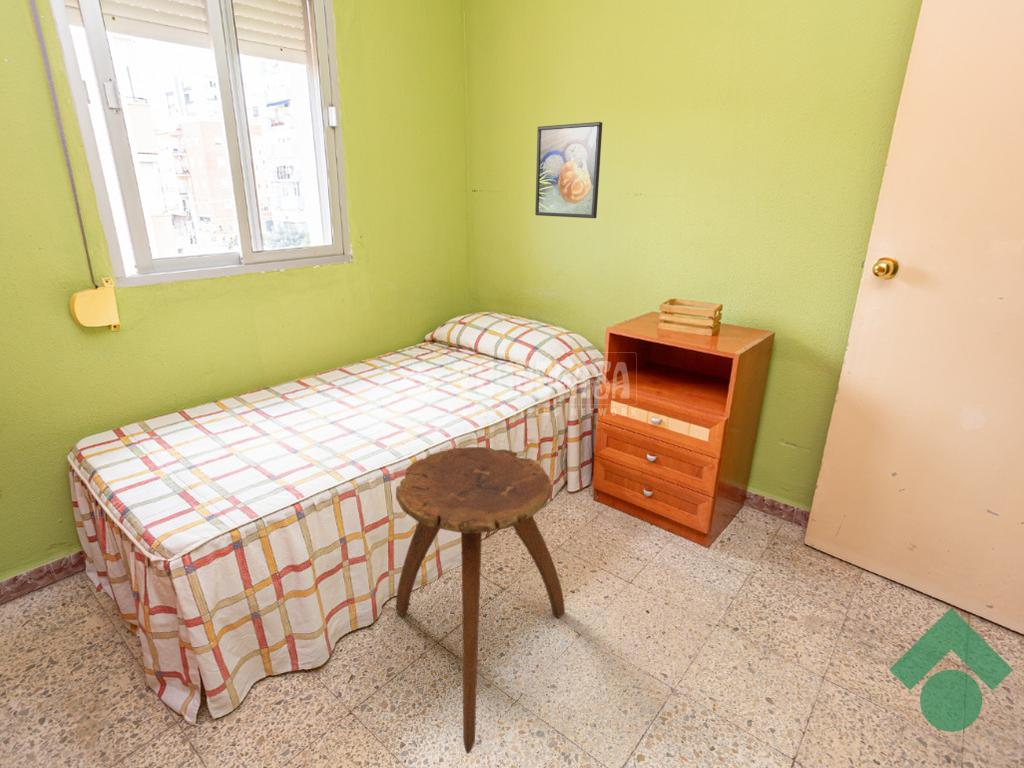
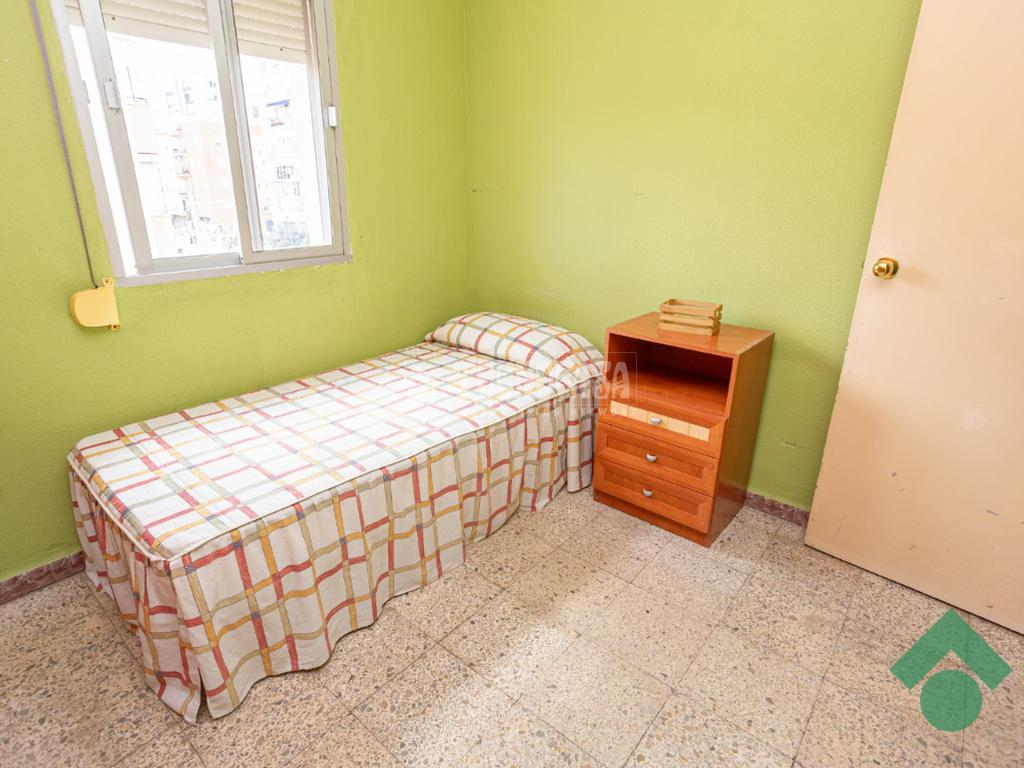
- stool [395,446,566,755]
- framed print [534,121,603,219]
